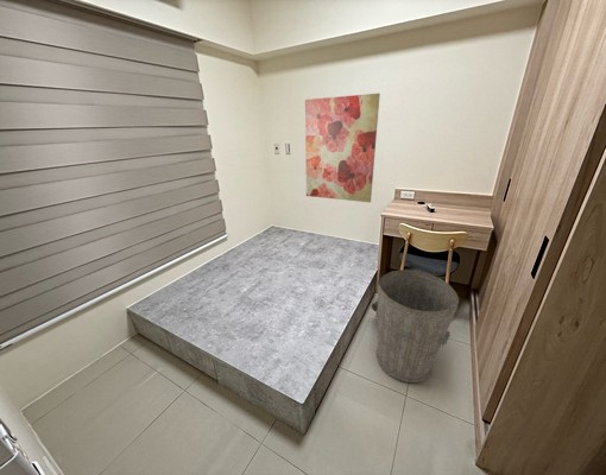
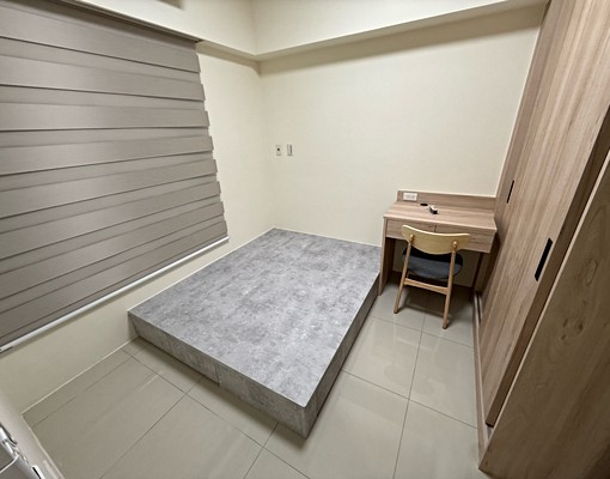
- trash can [370,268,460,384]
- wall art [304,93,381,203]
